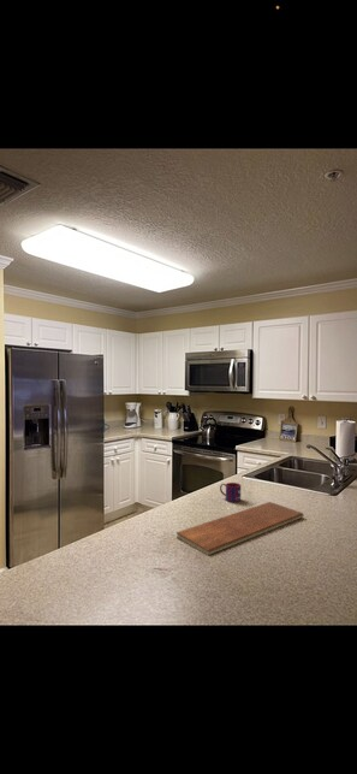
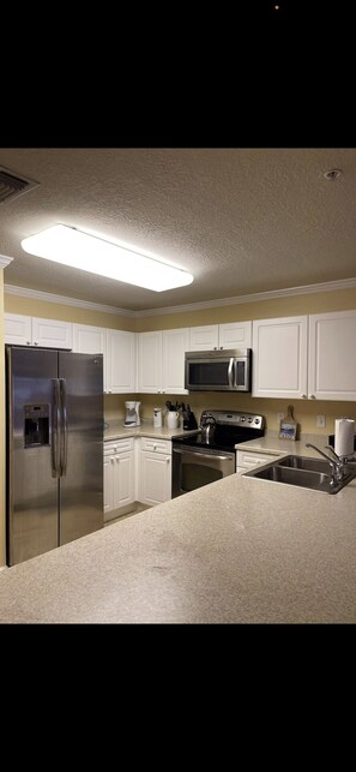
- mug [219,481,242,503]
- chopping board [175,501,305,556]
